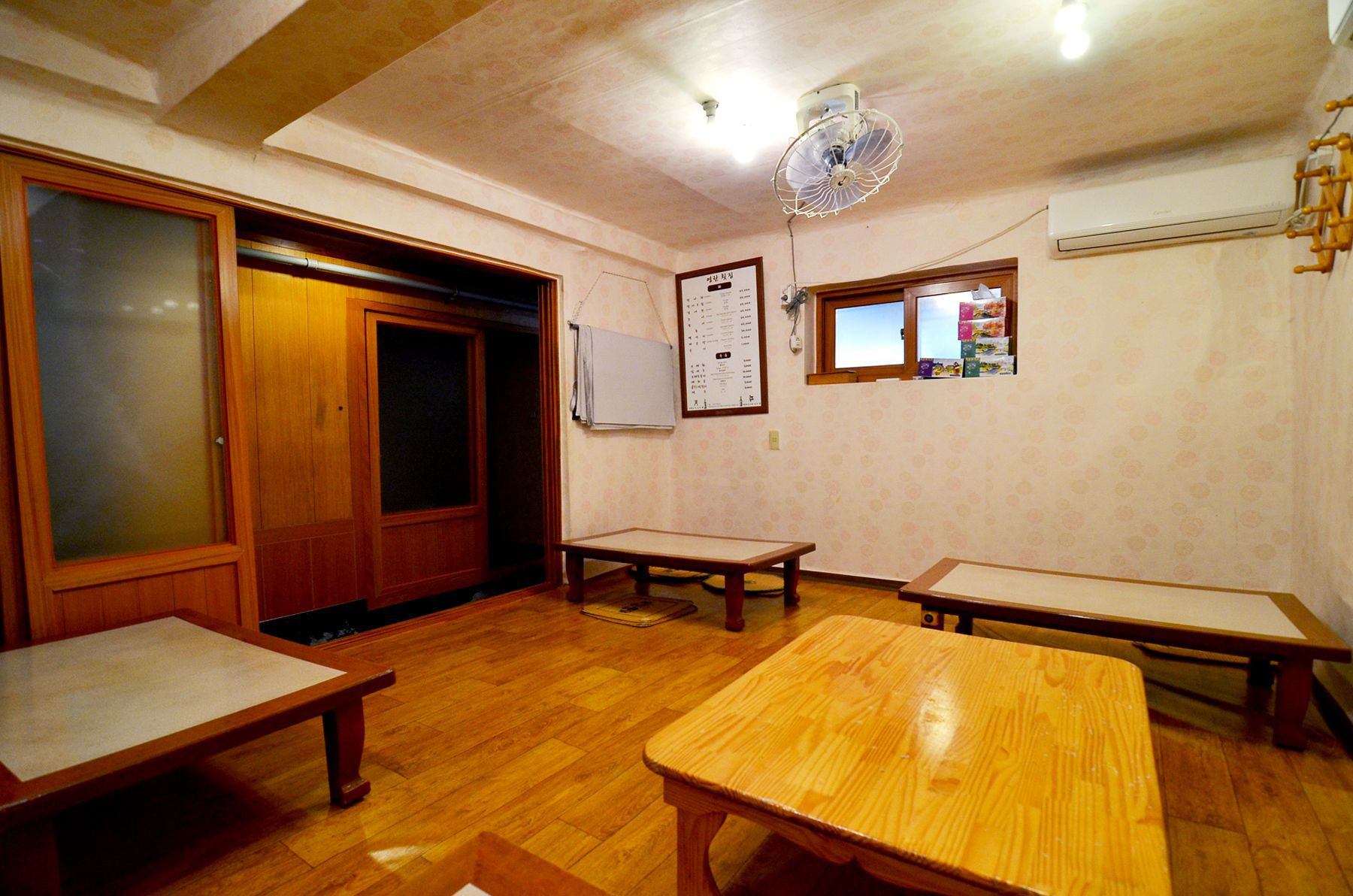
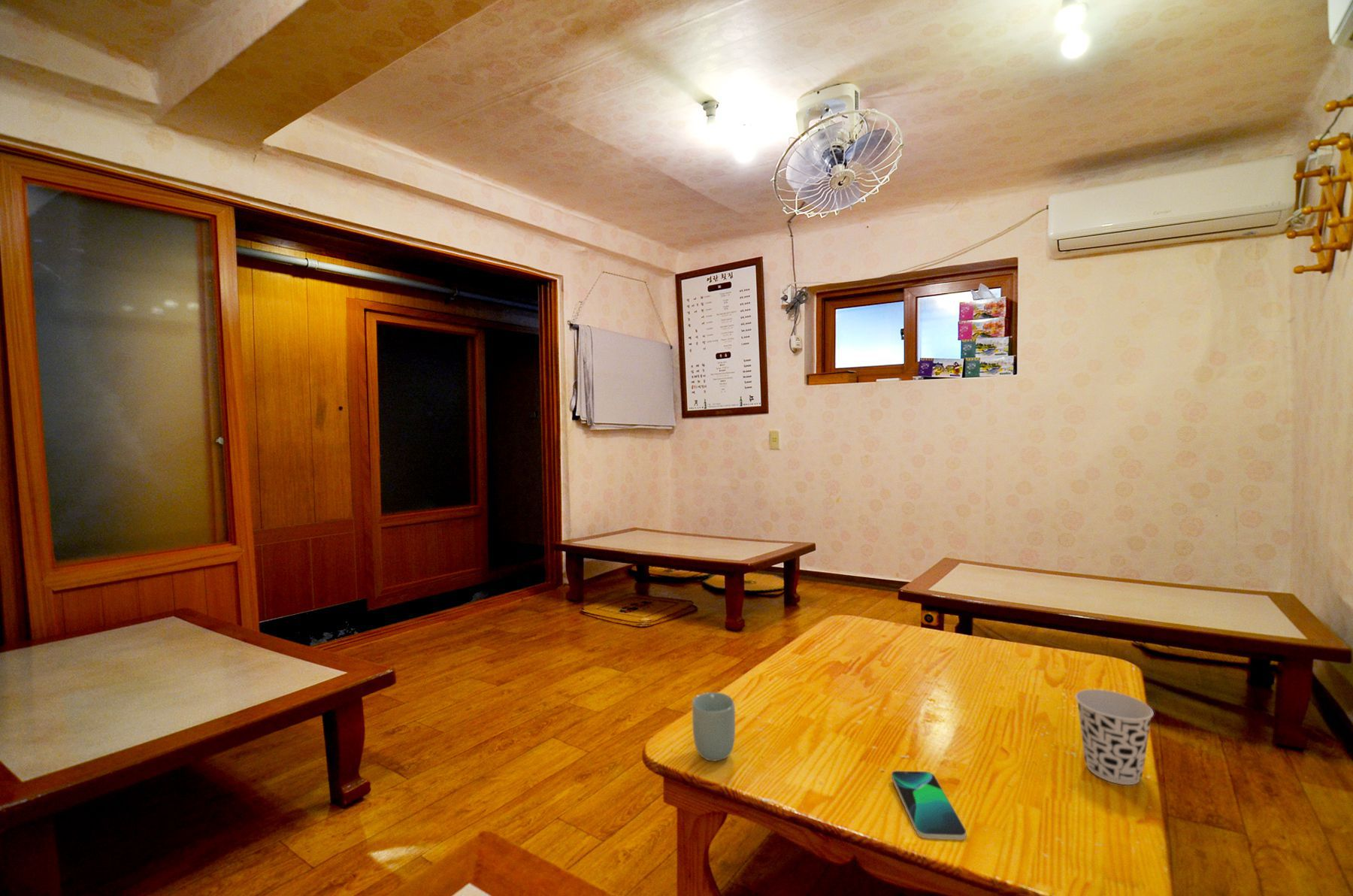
+ cup [692,692,736,761]
+ cup [1075,689,1155,786]
+ smartphone [891,770,967,840]
